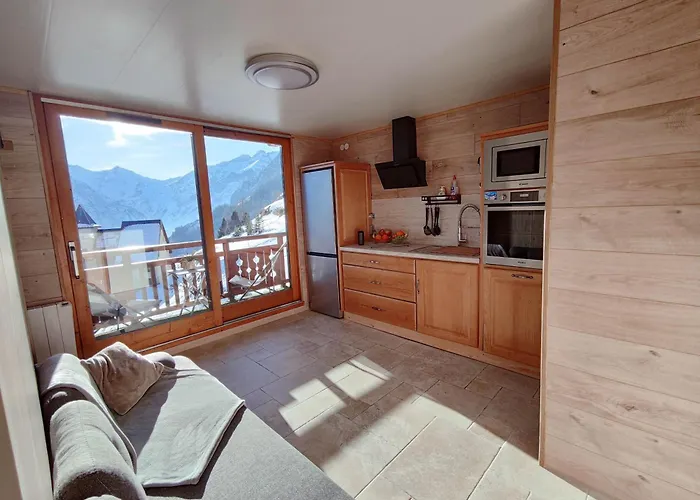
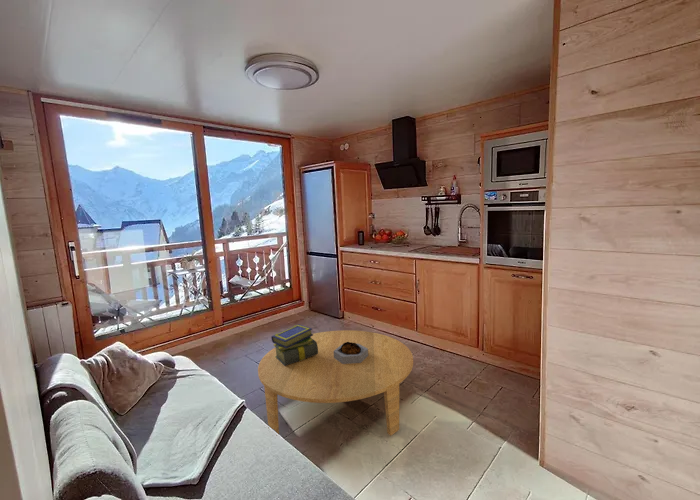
+ stack of books [270,323,318,366]
+ coffee table [257,329,414,437]
+ decorative bowl [334,342,368,364]
